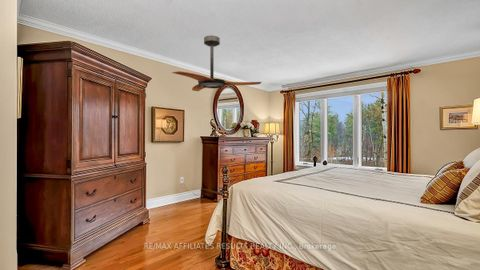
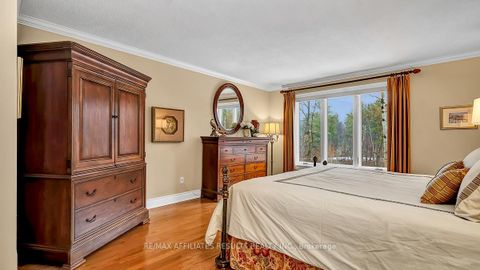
- ceiling fan [171,34,262,92]
